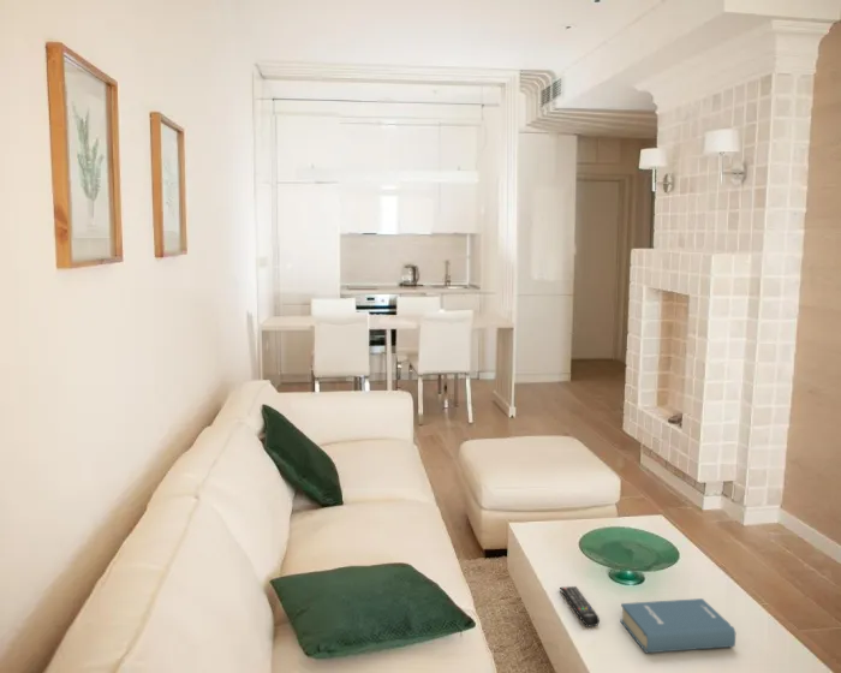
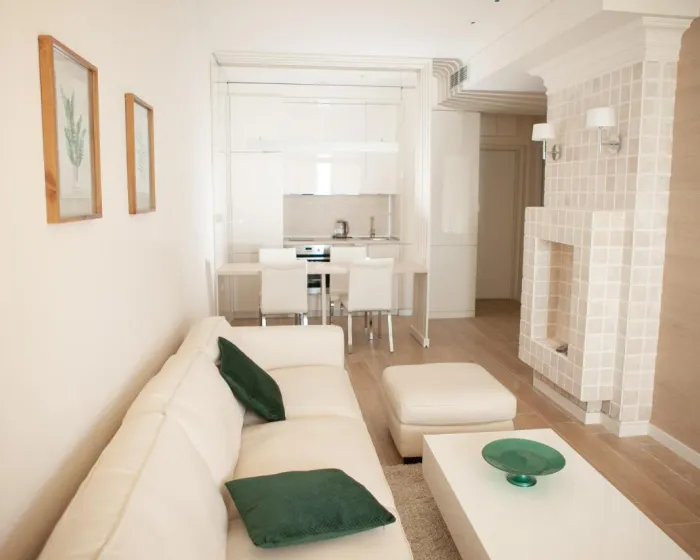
- hardback book [620,597,736,654]
- remote control [559,585,601,627]
